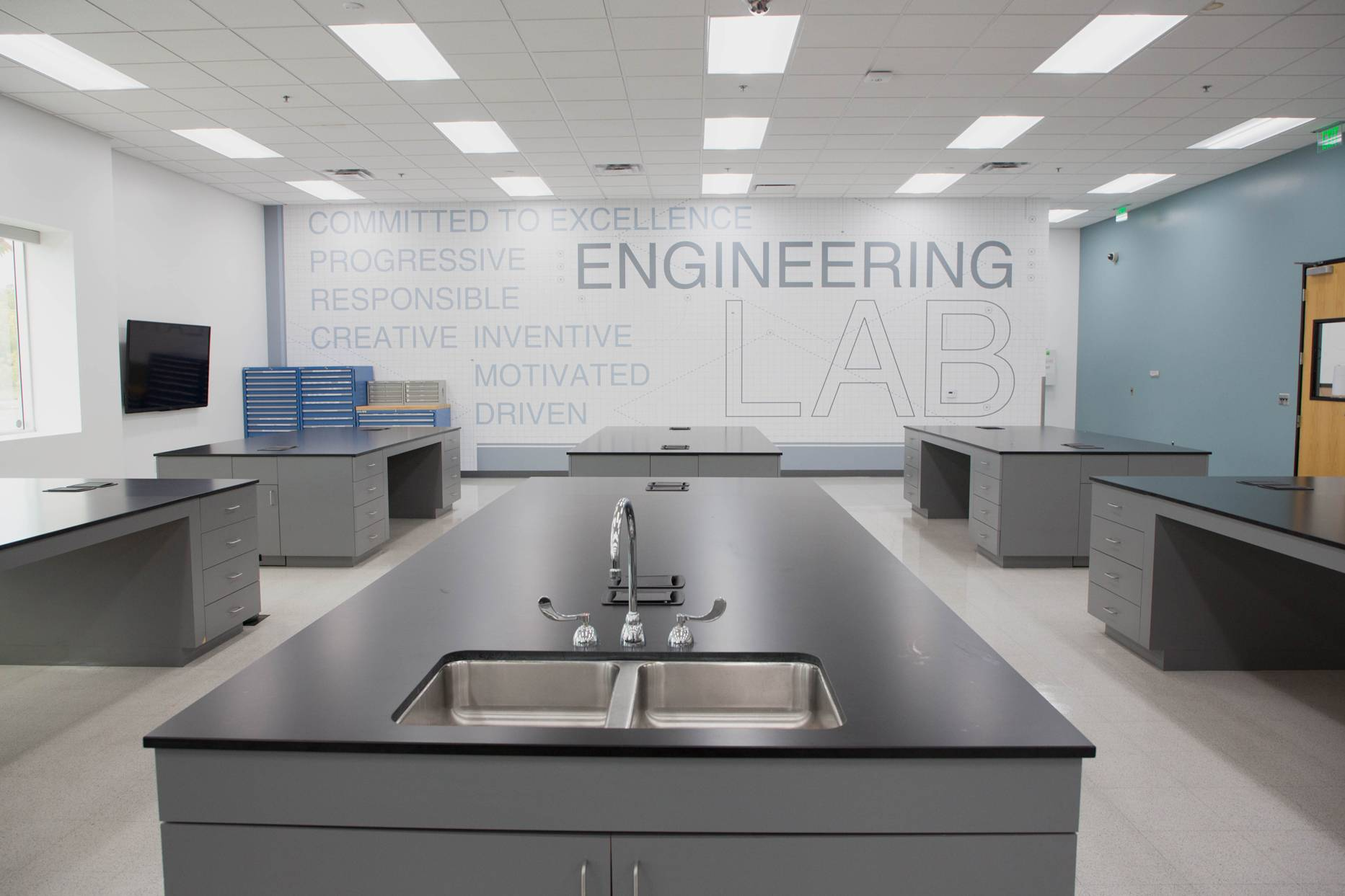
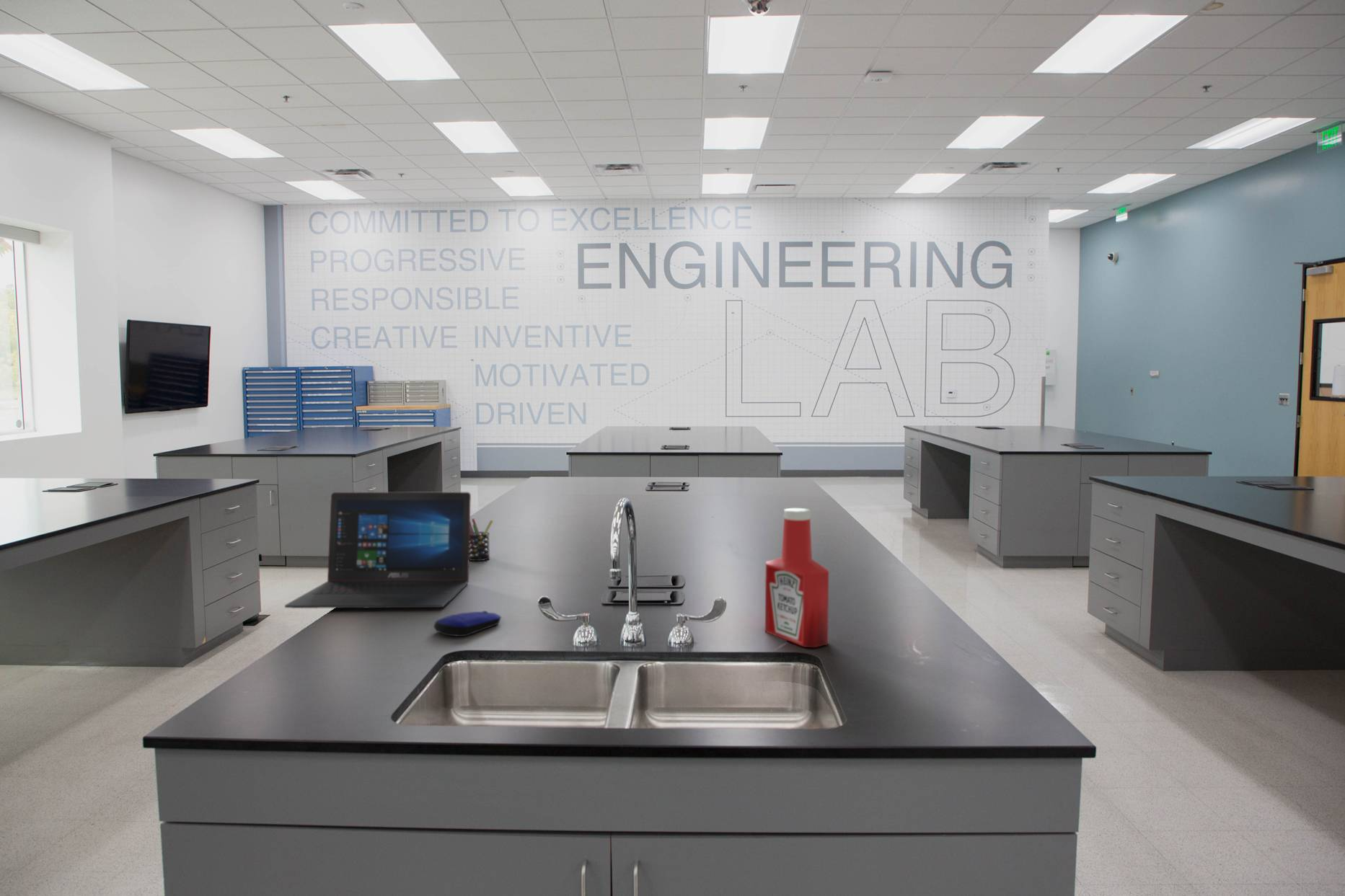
+ laptop [284,492,472,609]
+ computer mouse [433,611,502,637]
+ soap bottle [764,507,829,648]
+ pen holder [469,518,494,562]
